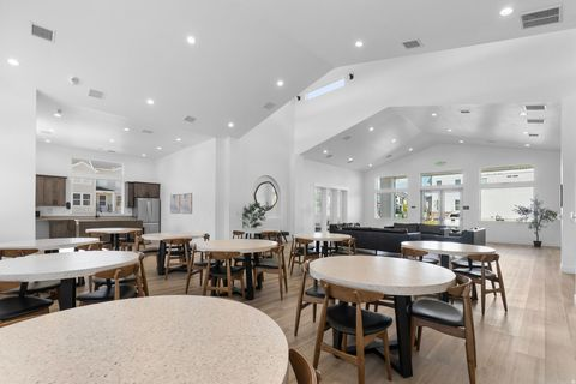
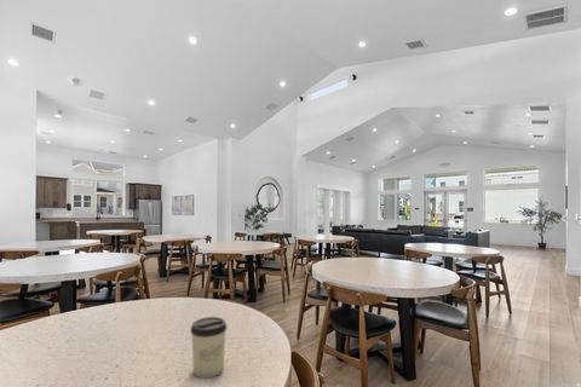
+ cup [189,316,229,380]
